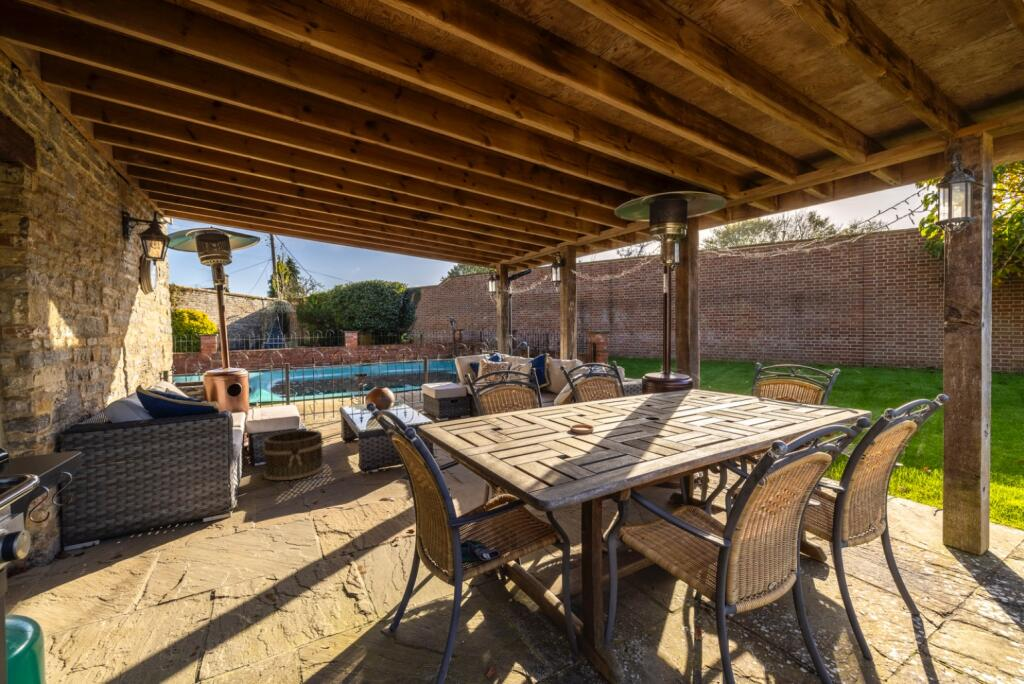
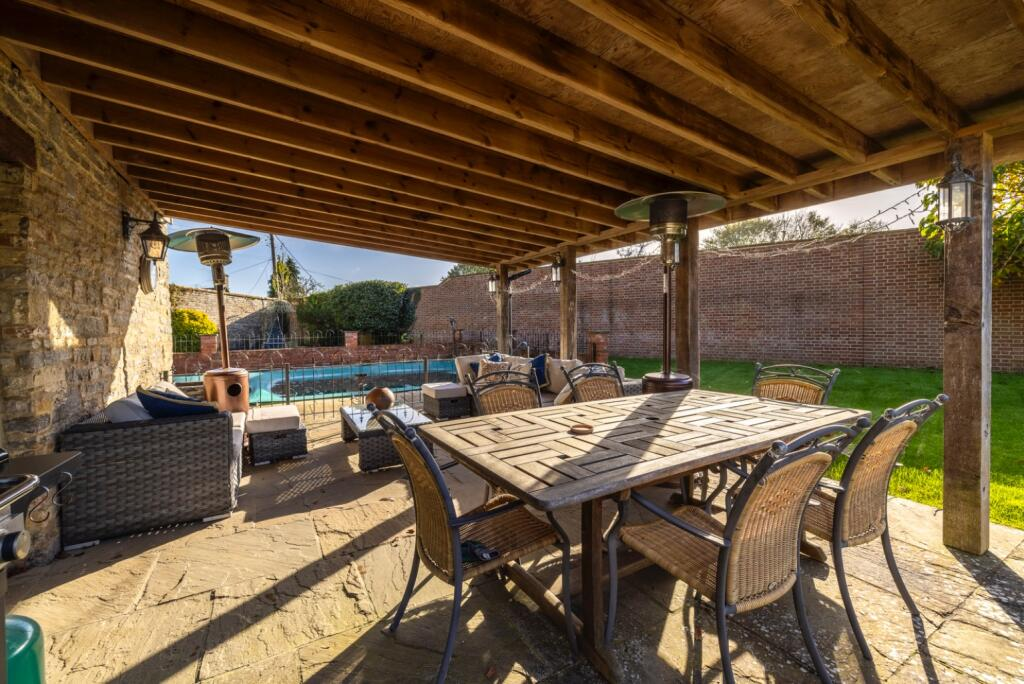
- bucket [262,429,325,481]
